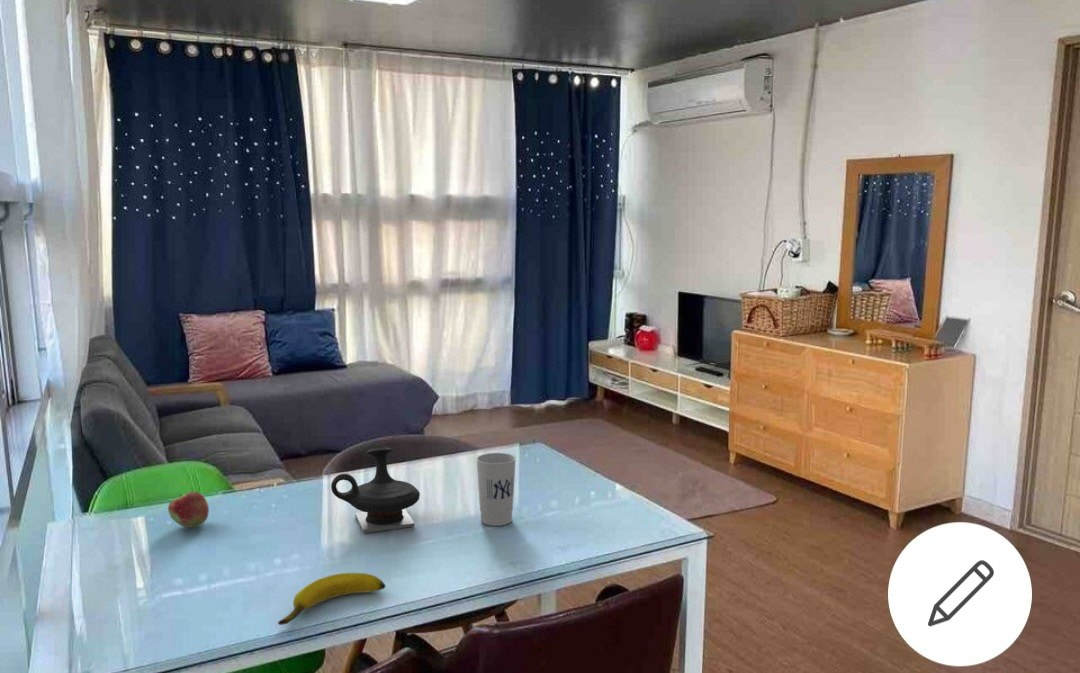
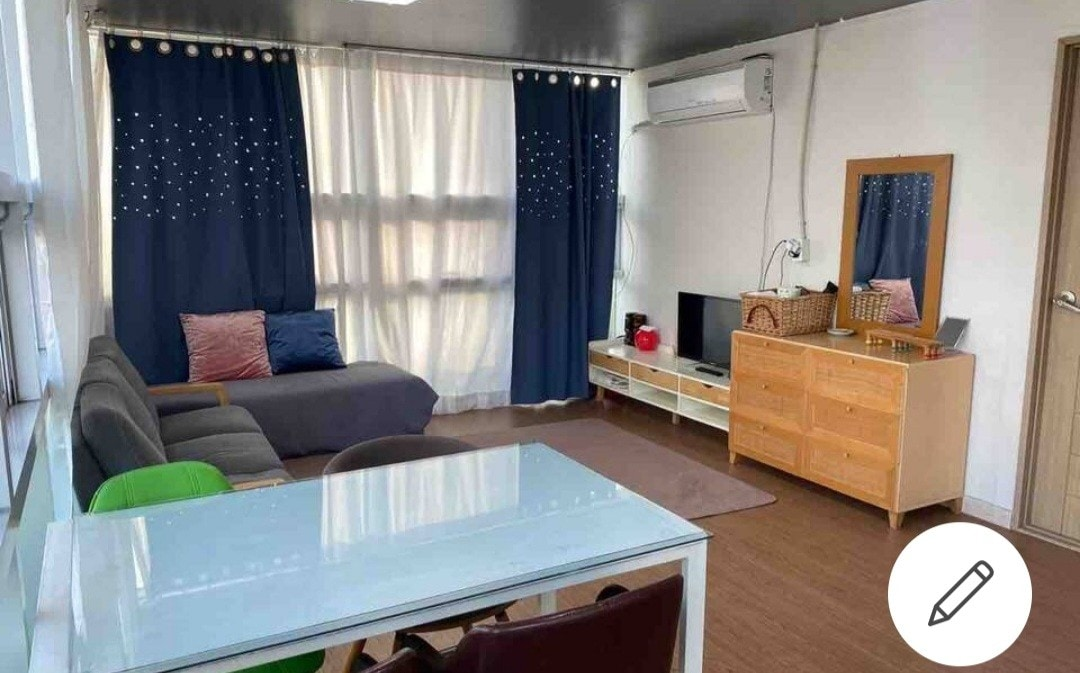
- teapot [330,446,421,534]
- banana [277,572,386,626]
- fruit [167,491,210,529]
- cup [475,452,517,527]
